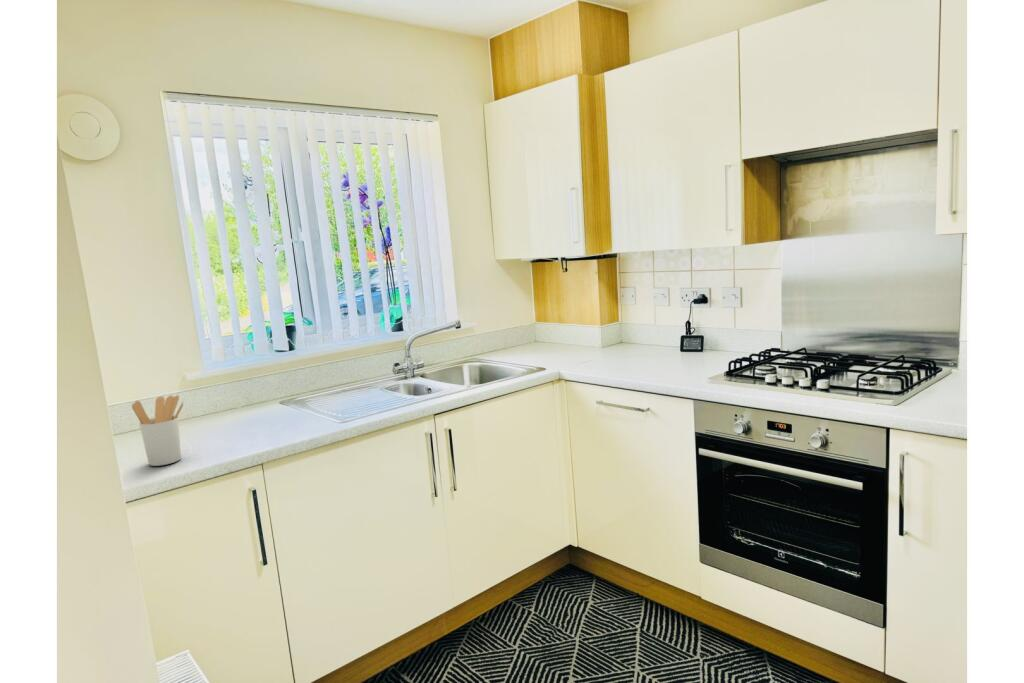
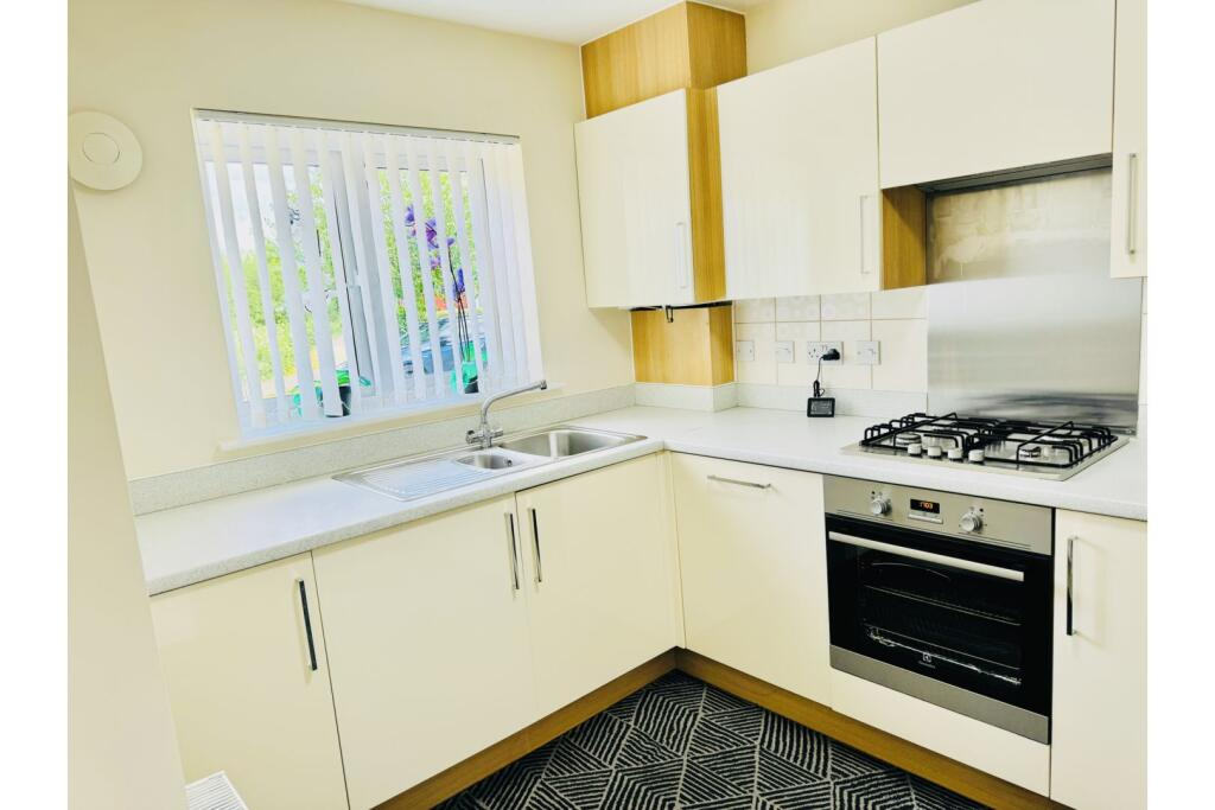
- utensil holder [131,394,185,467]
